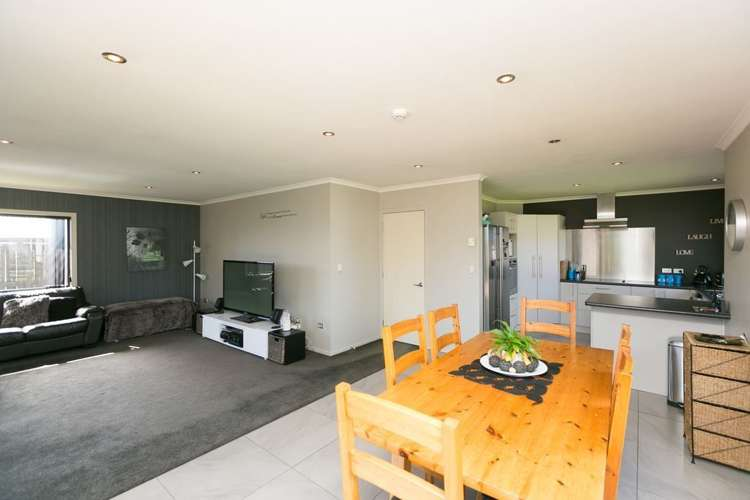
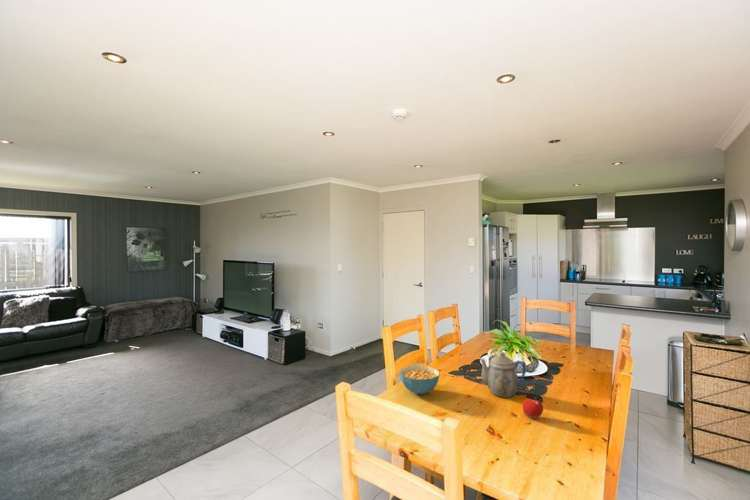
+ cereal bowl [398,365,441,395]
+ teapot [479,351,527,398]
+ fruit [522,396,544,419]
